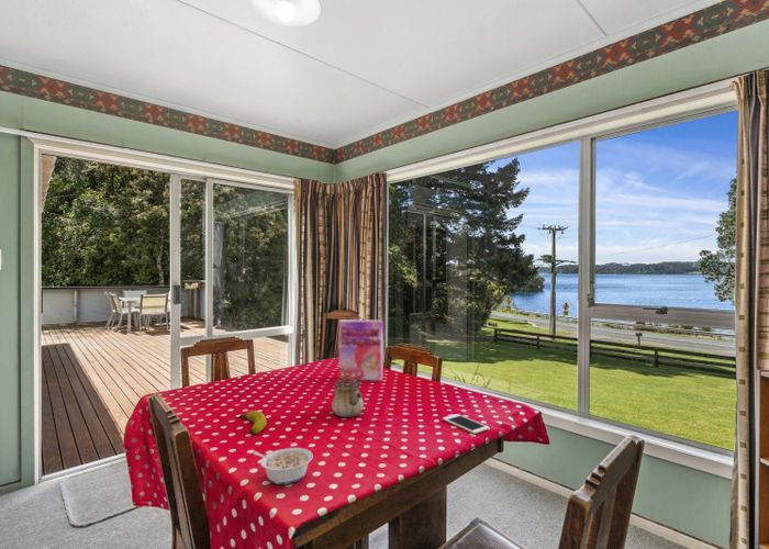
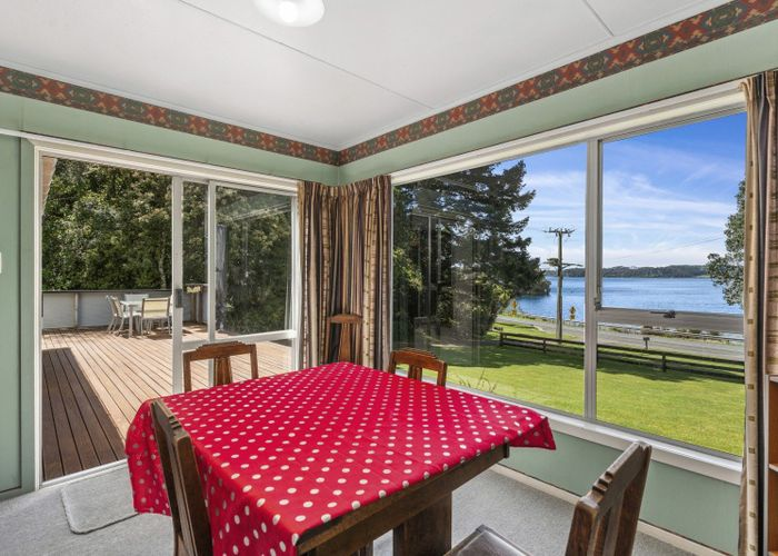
- cereal box [337,318,383,382]
- cell phone [442,413,490,435]
- legume [253,447,314,485]
- teapot [331,373,365,418]
- banana [238,410,267,435]
